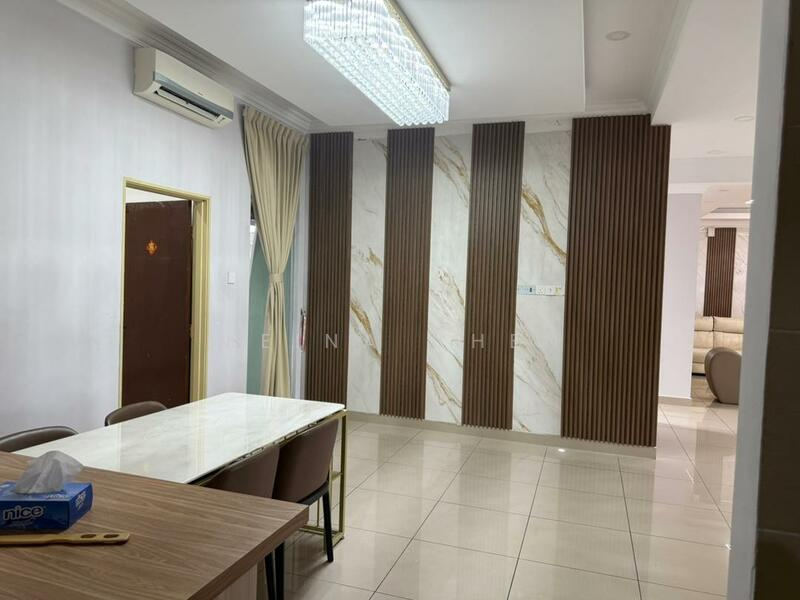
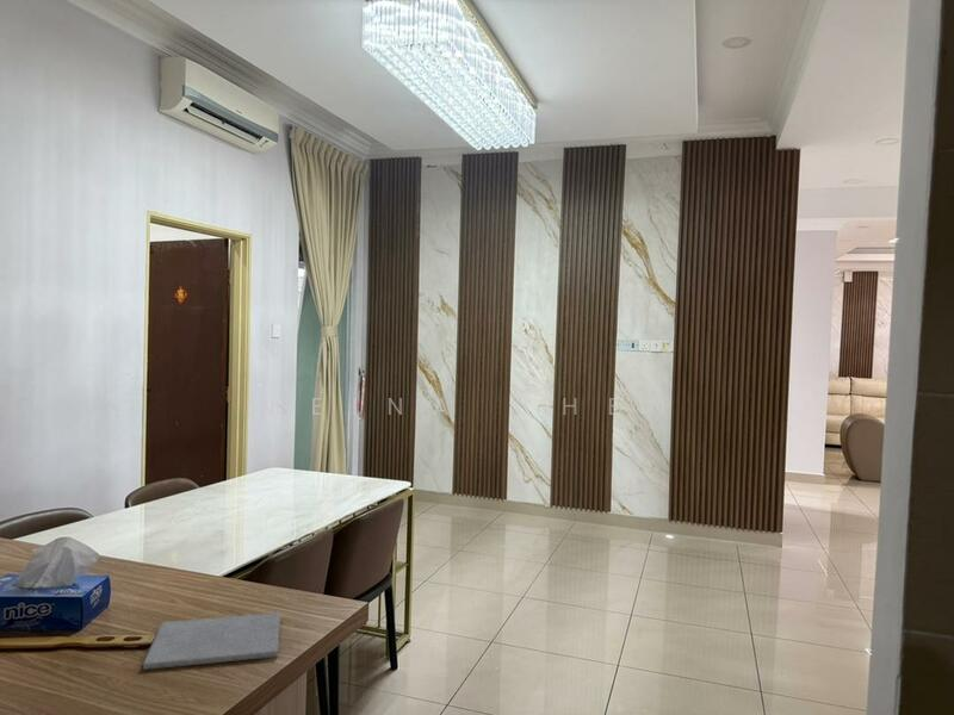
+ notepad [142,611,281,671]
